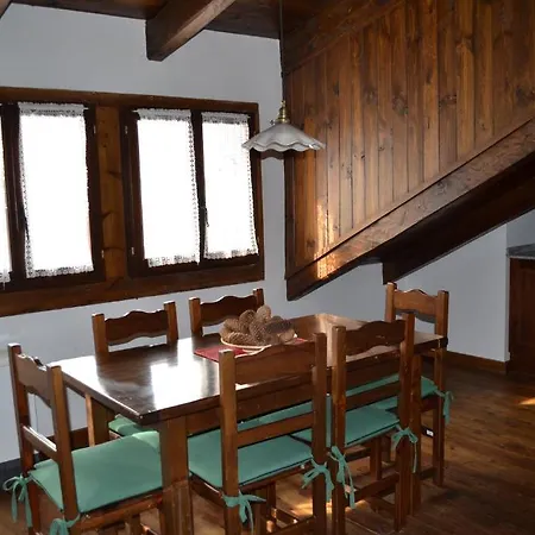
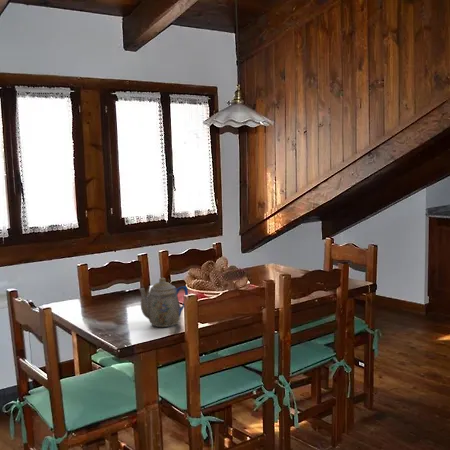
+ teapot [137,277,189,328]
